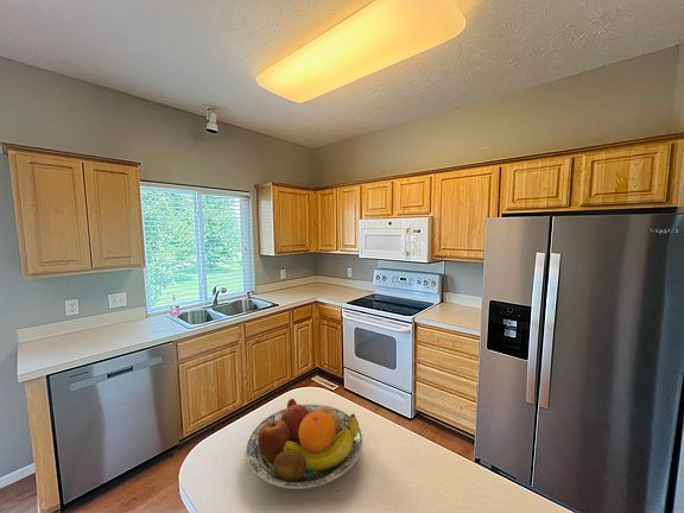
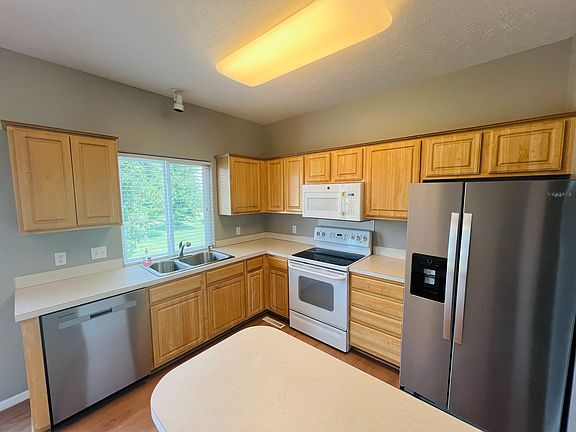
- fruit bowl [245,398,363,490]
